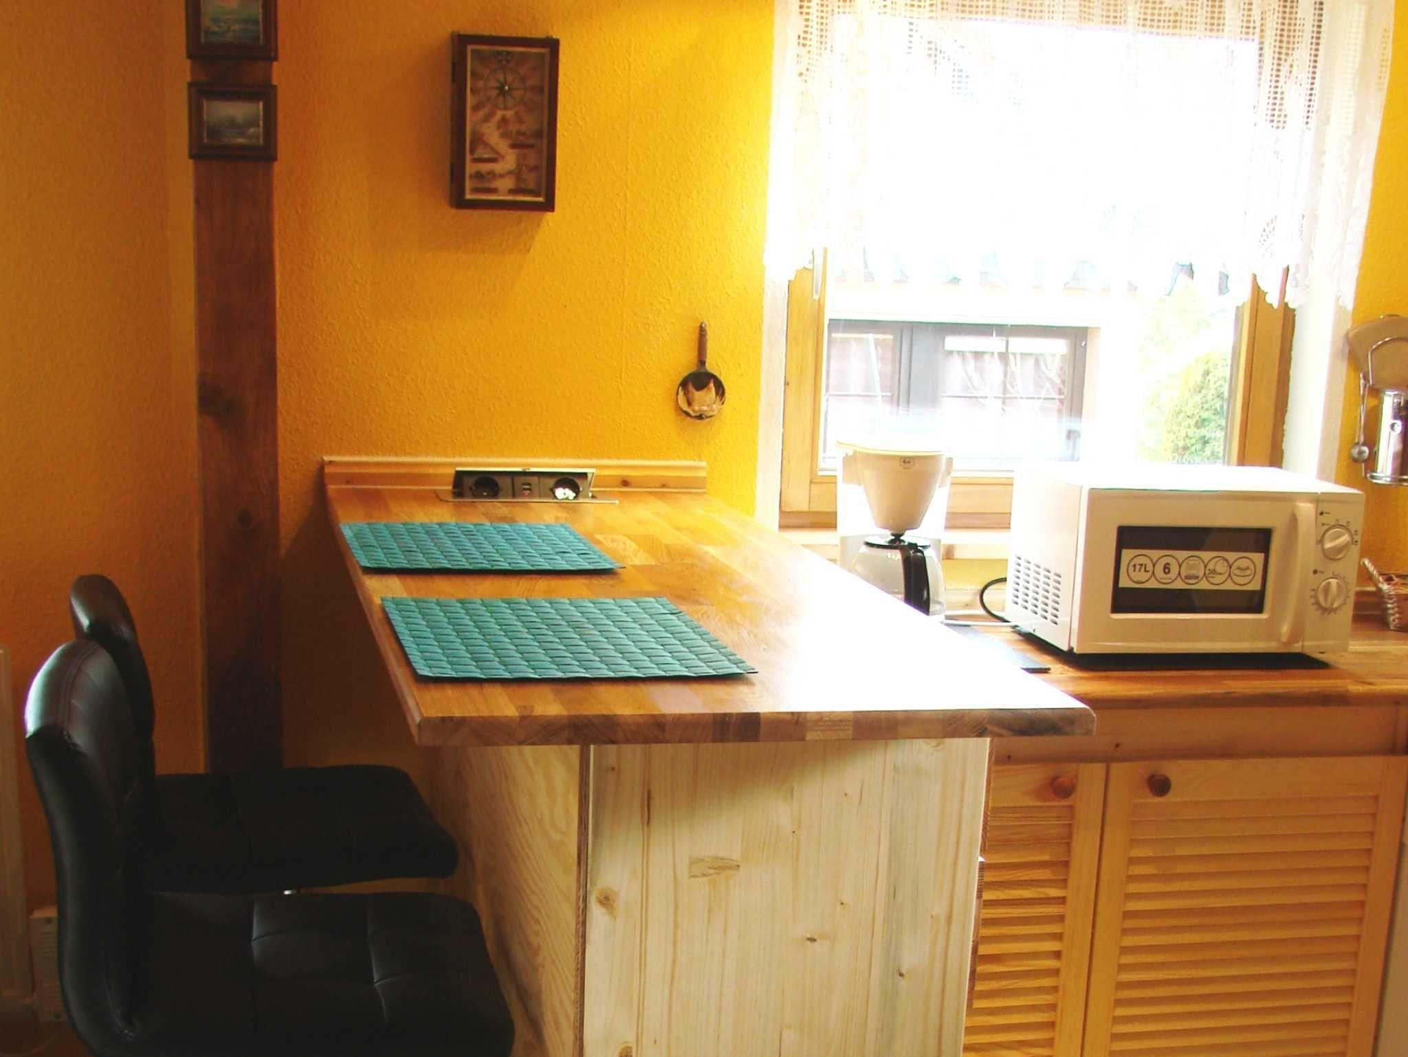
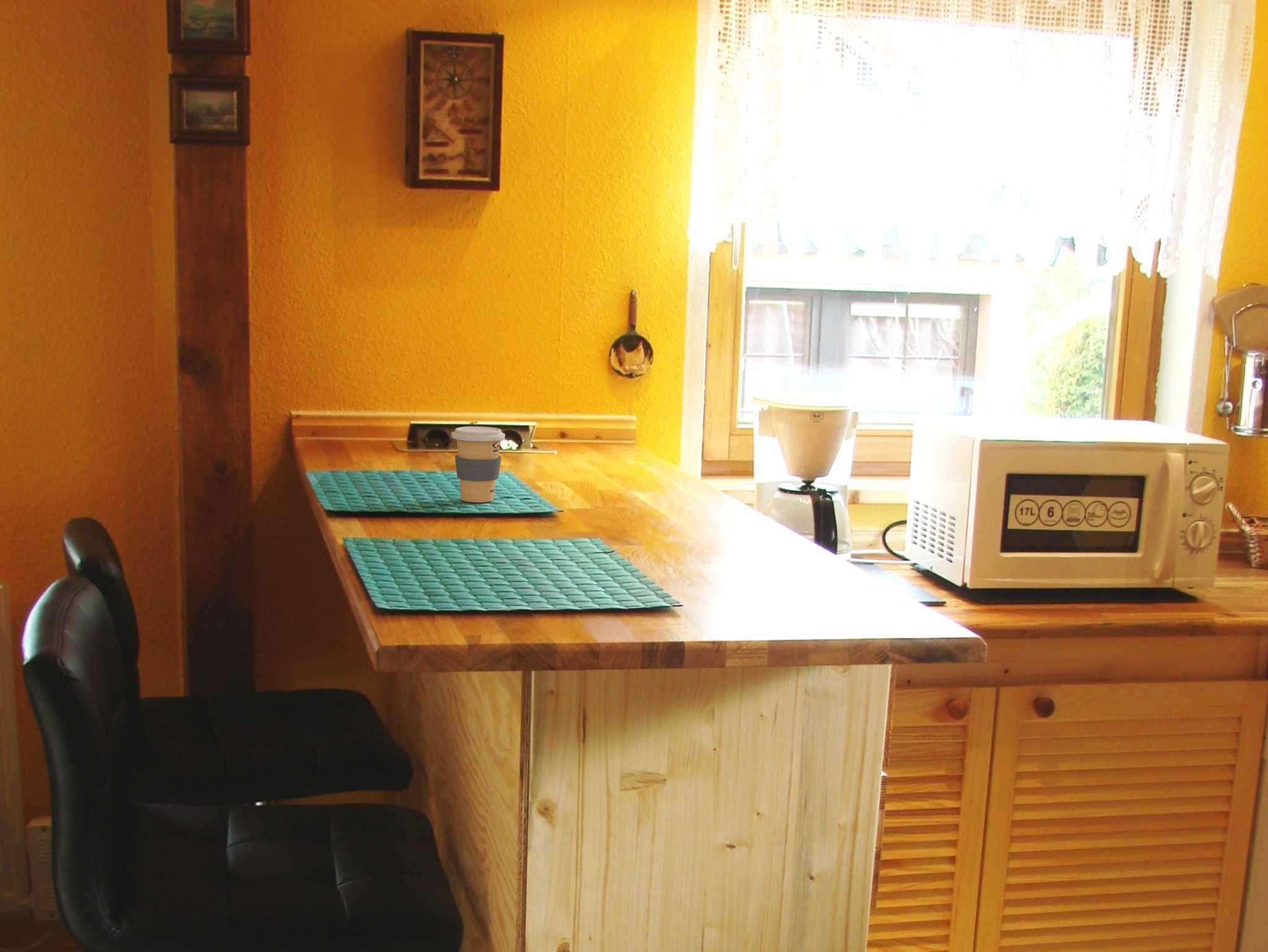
+ coffee cup [451,426,506,503]
